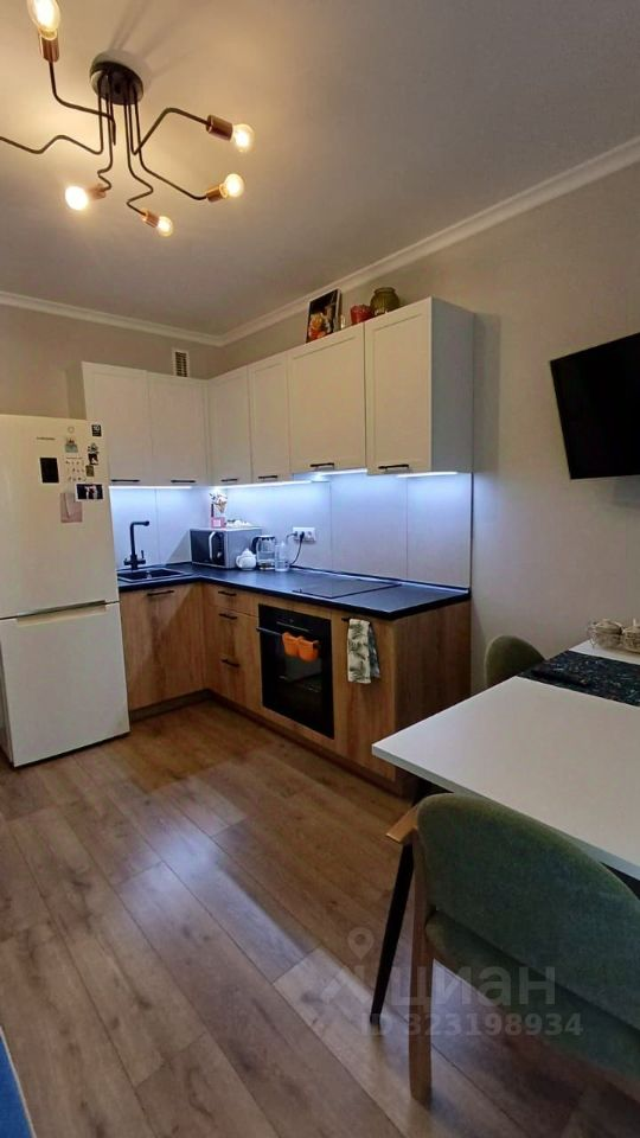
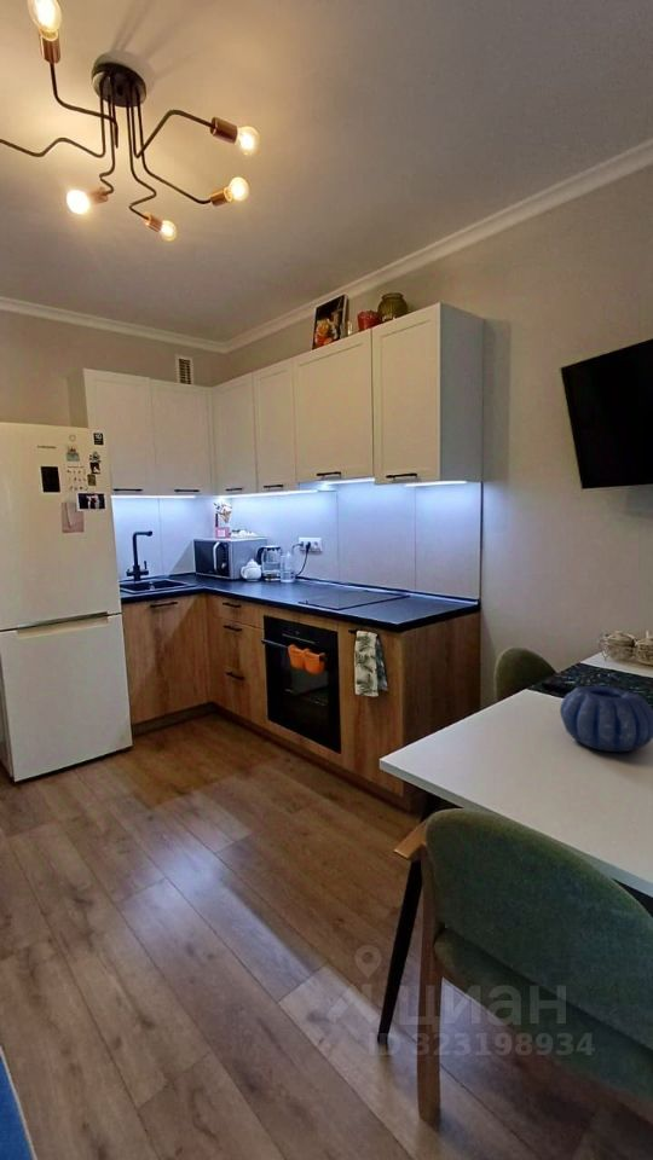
+ decorative bowl [559,685,653,753]
